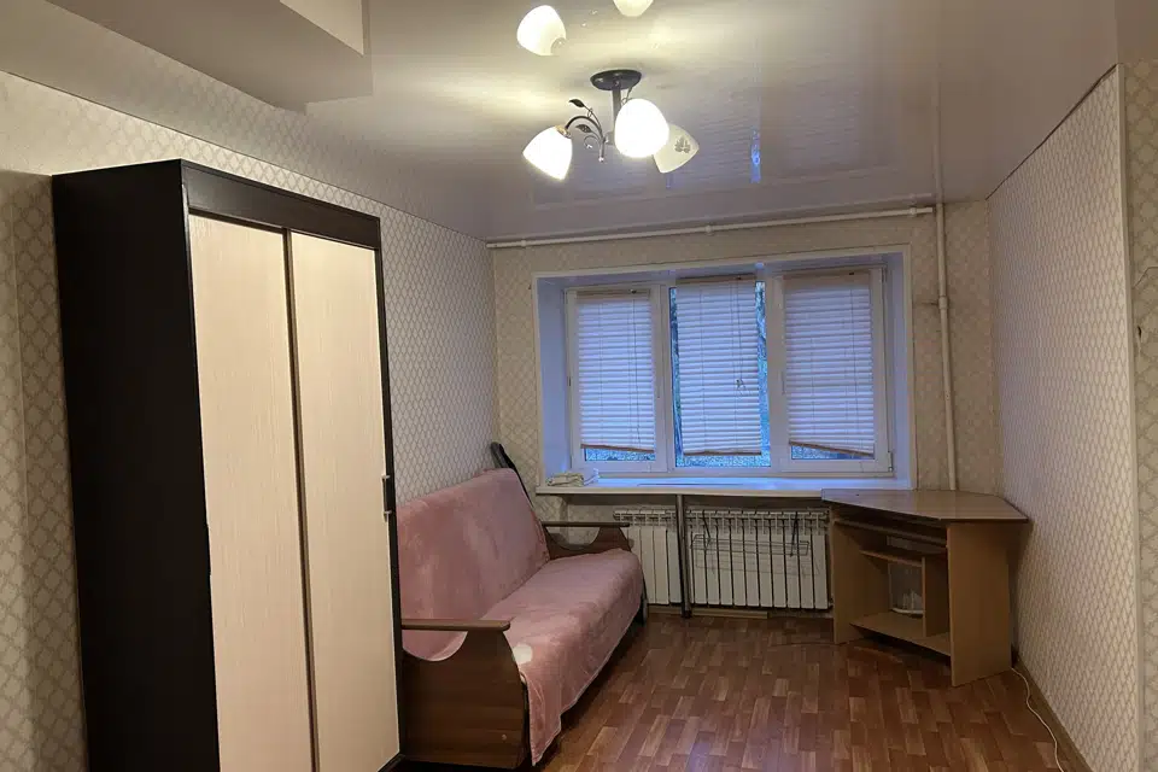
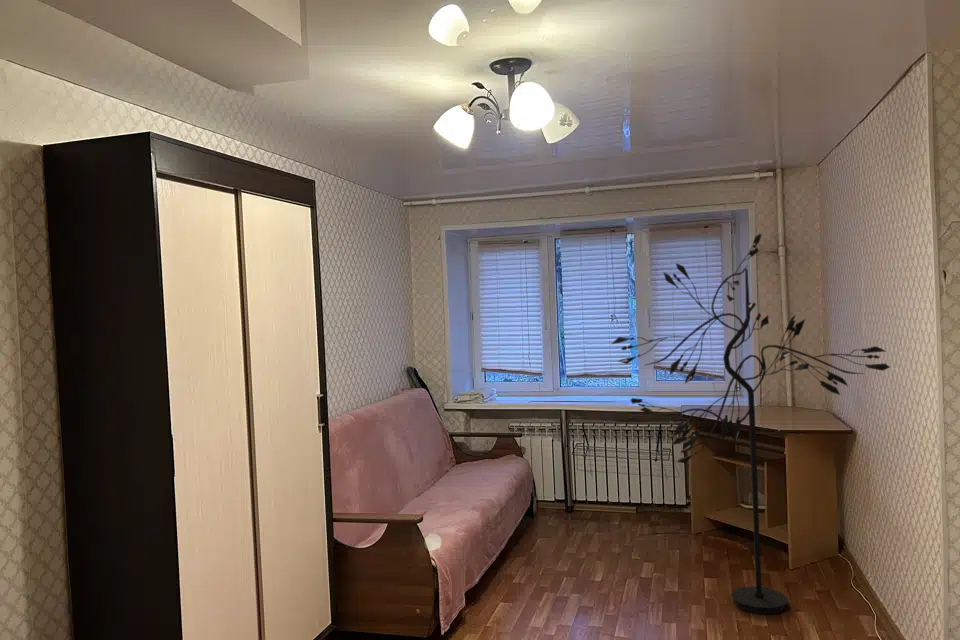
+ floor lamp [611,233,891,615]
